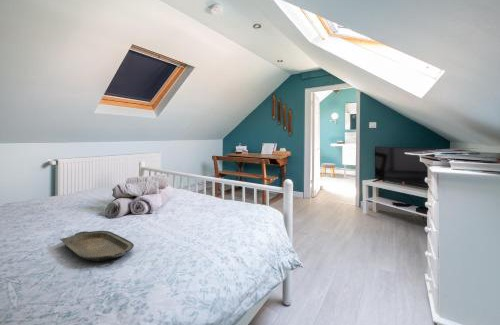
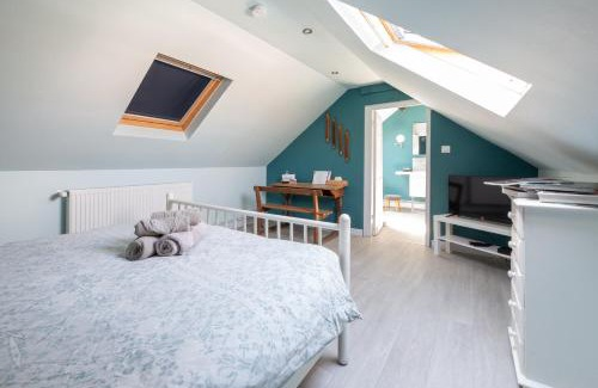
- serving tray [59,230,135,262]
